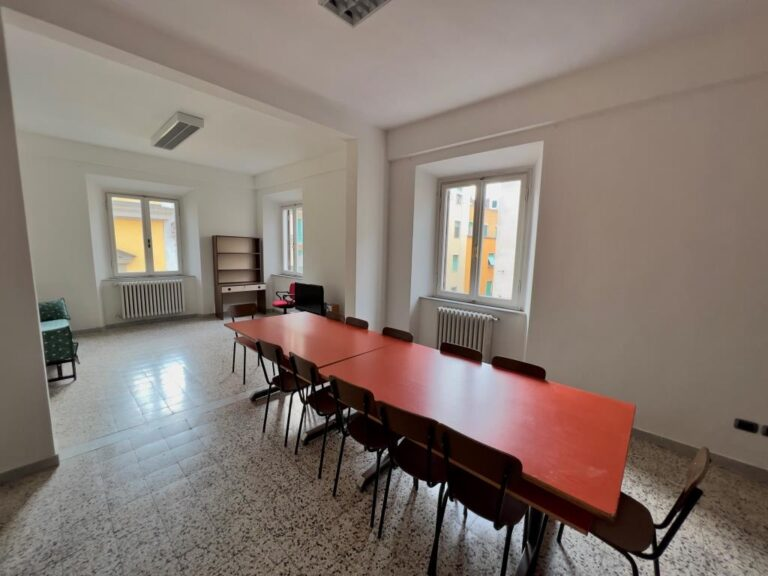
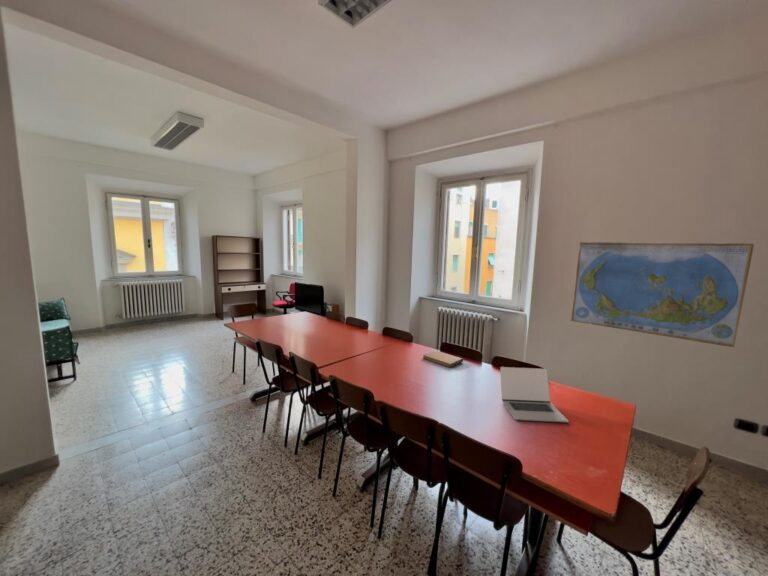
+ notebook [422,349,464,368]
+ world map [570,241,755,348]
+ laptop [499,366,570,424]
